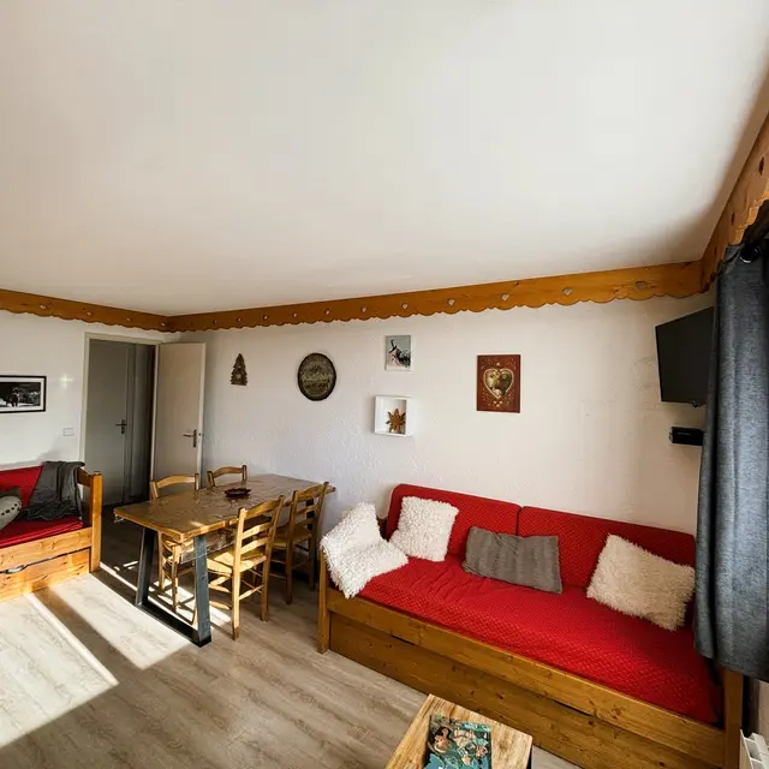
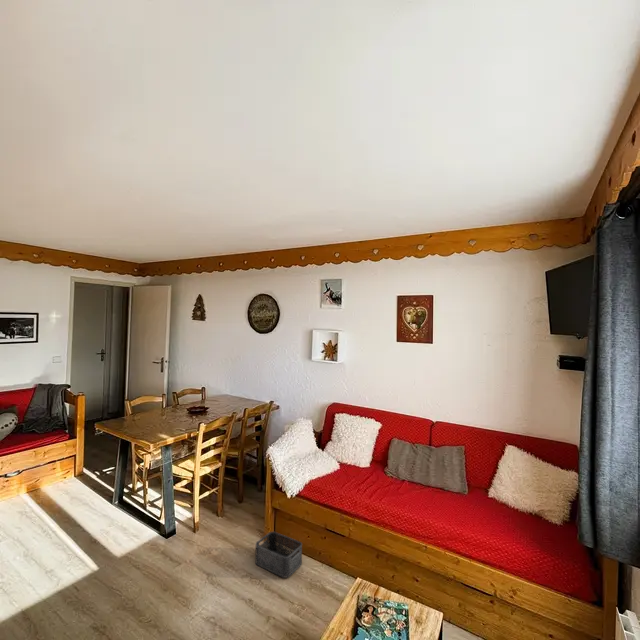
+ storage bin [254,531,303,579]
